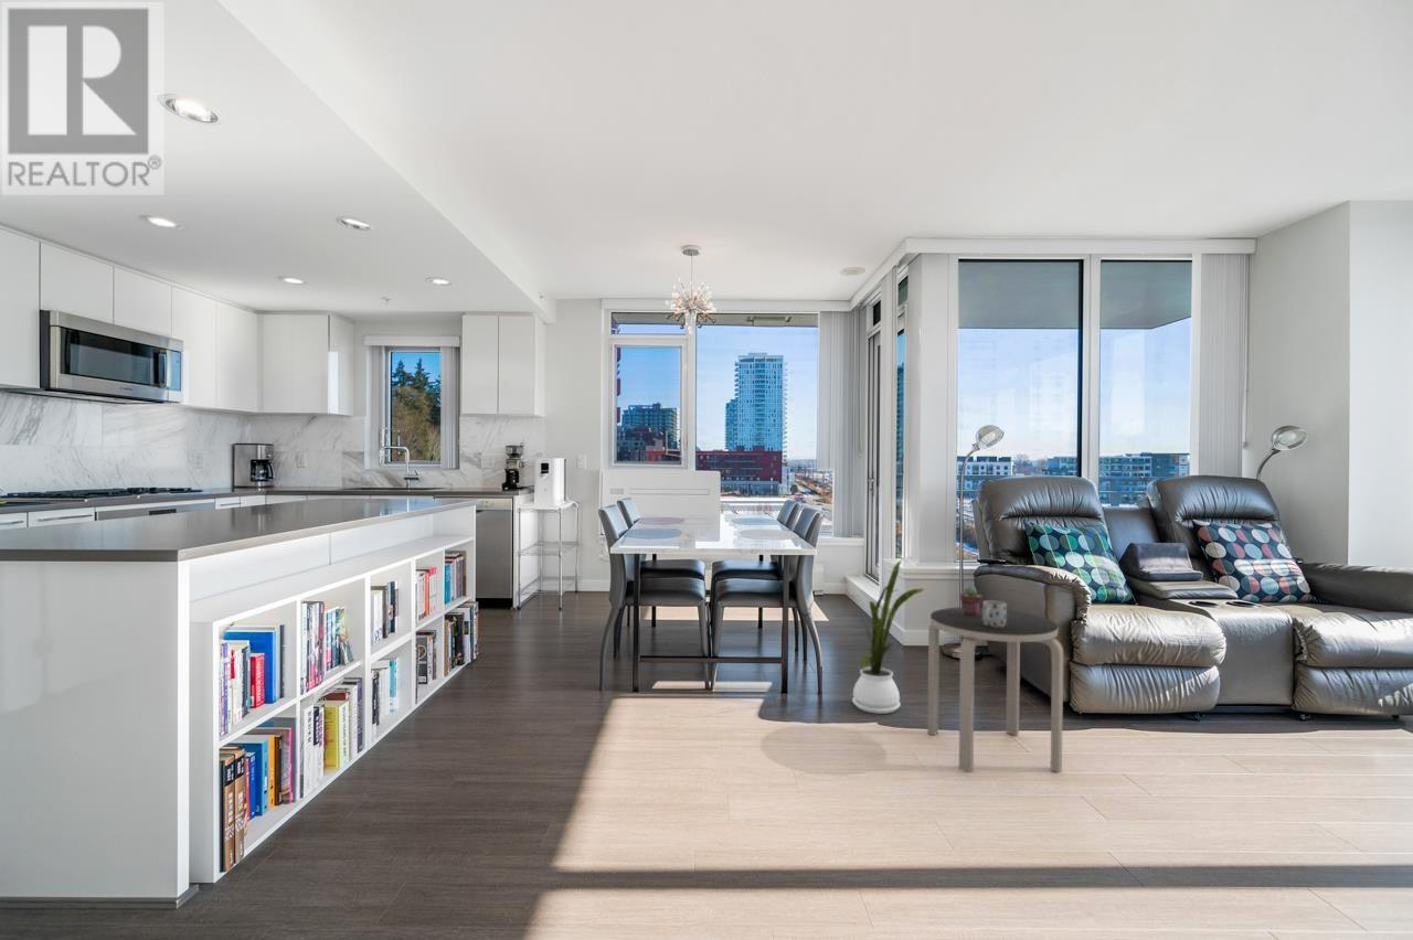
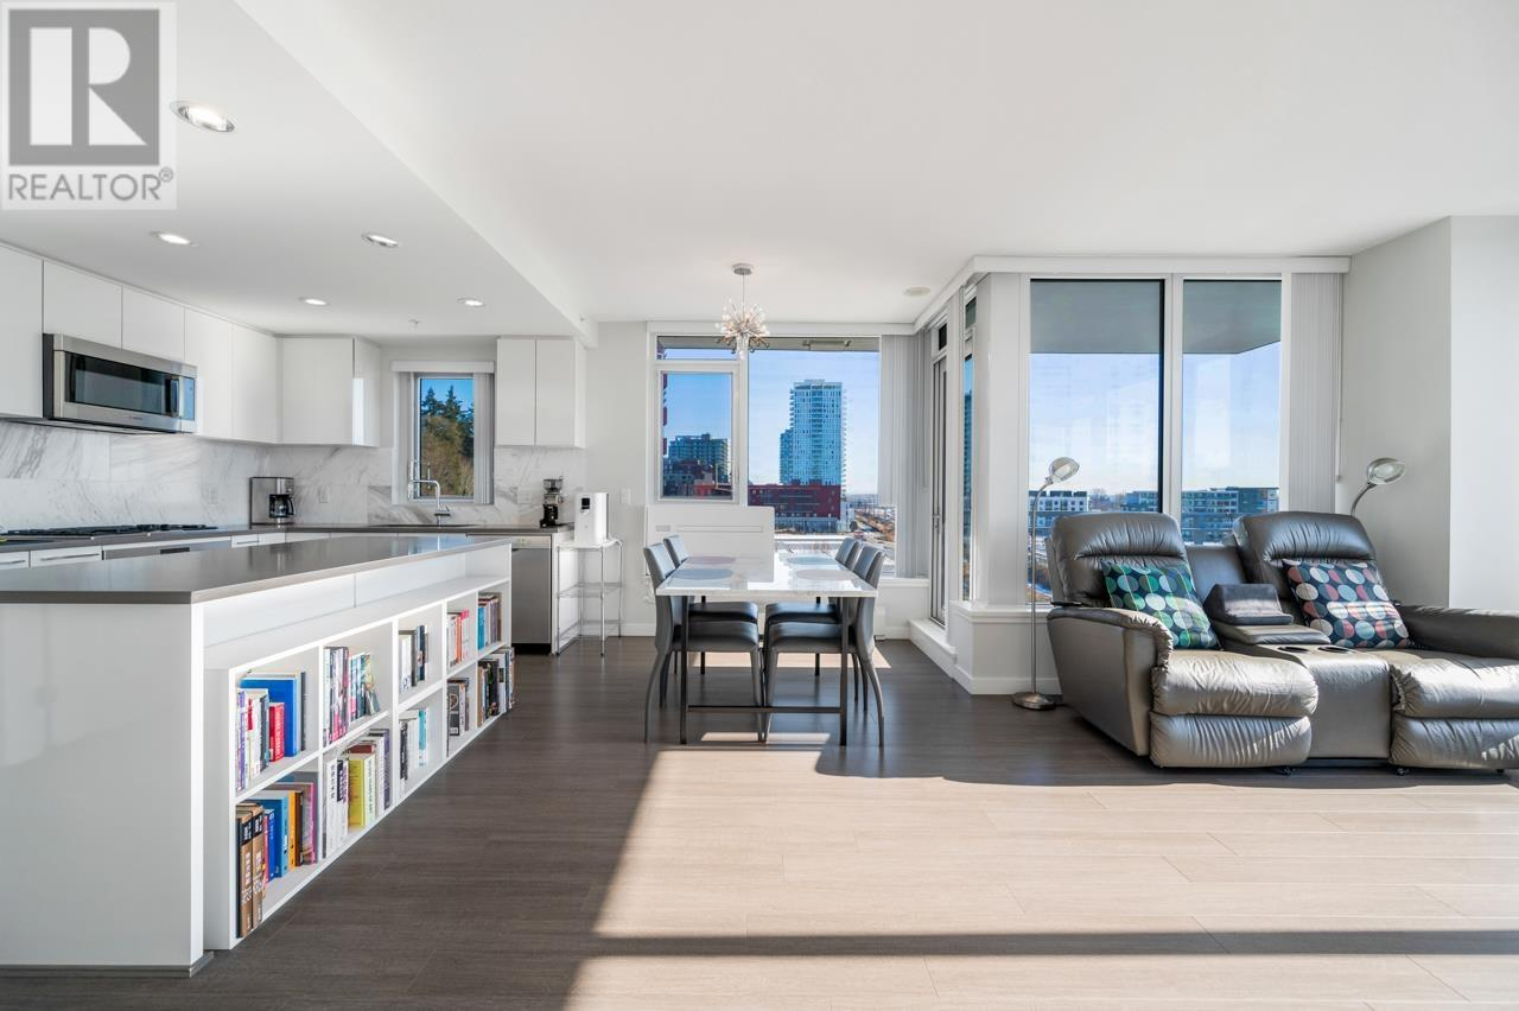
- mug [982,599,1008,628]
- side table [926,607,1064,773]
- house plant [844,559,926,715]
- potted succulent [959,585,984,616]
